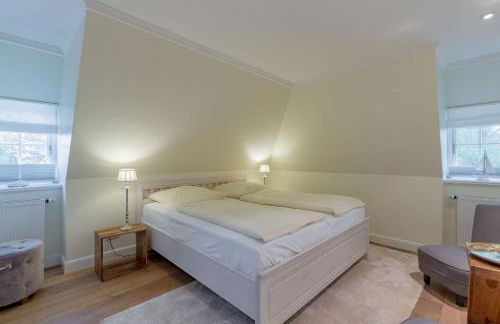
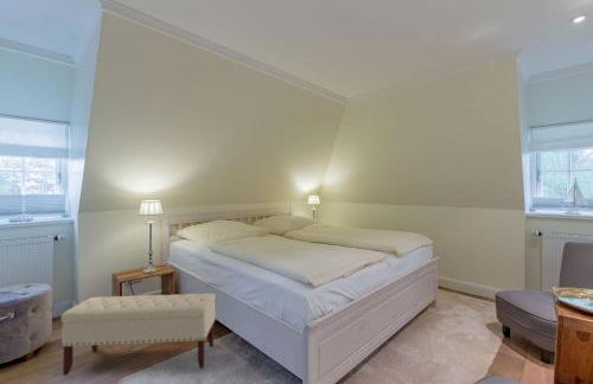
+ bench [59,293,217,377]
